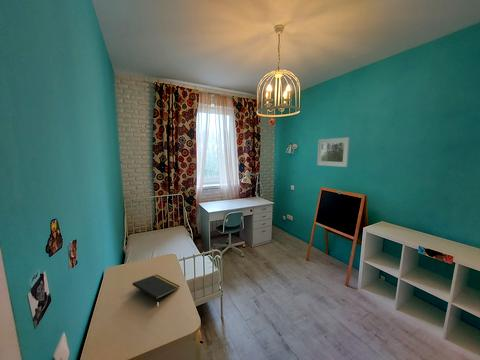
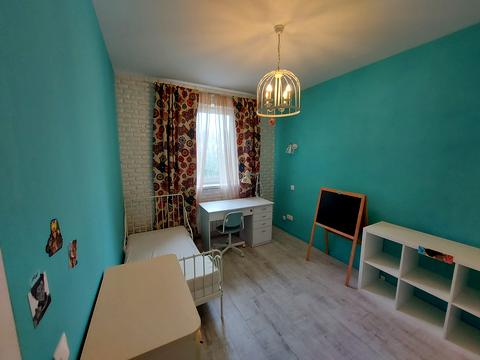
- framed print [316,136,351,168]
- notepad [131,273,181,301]
